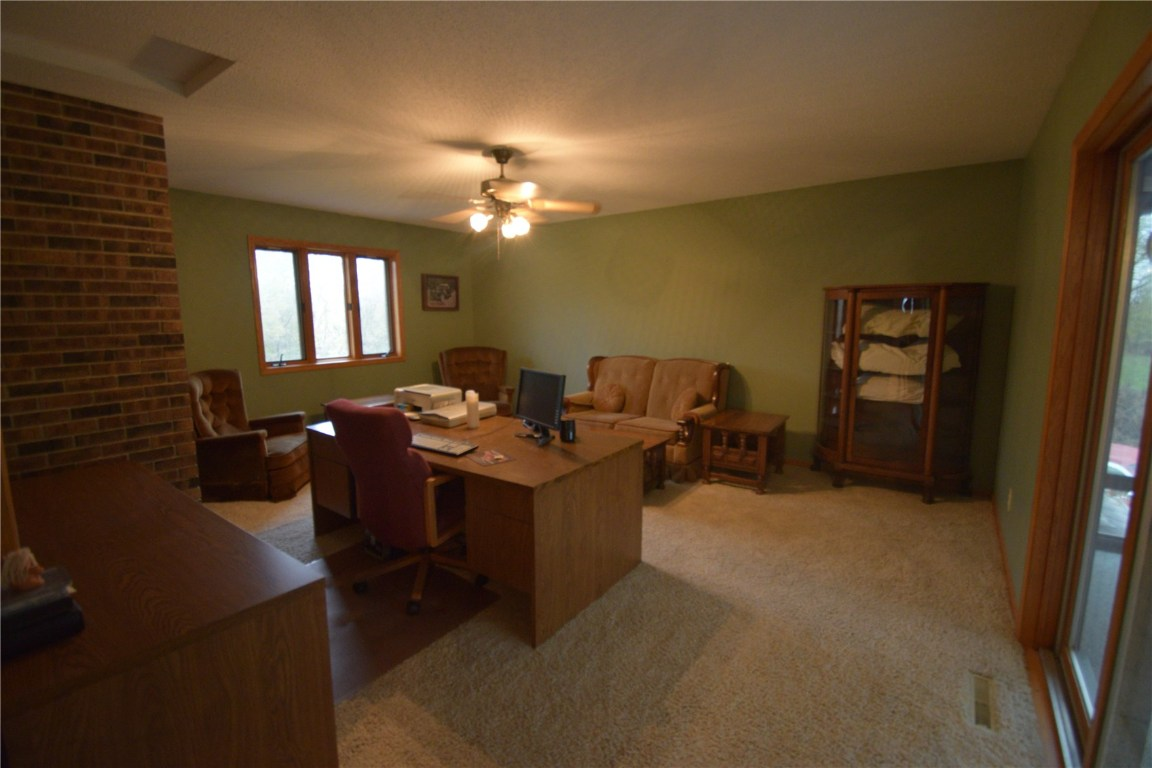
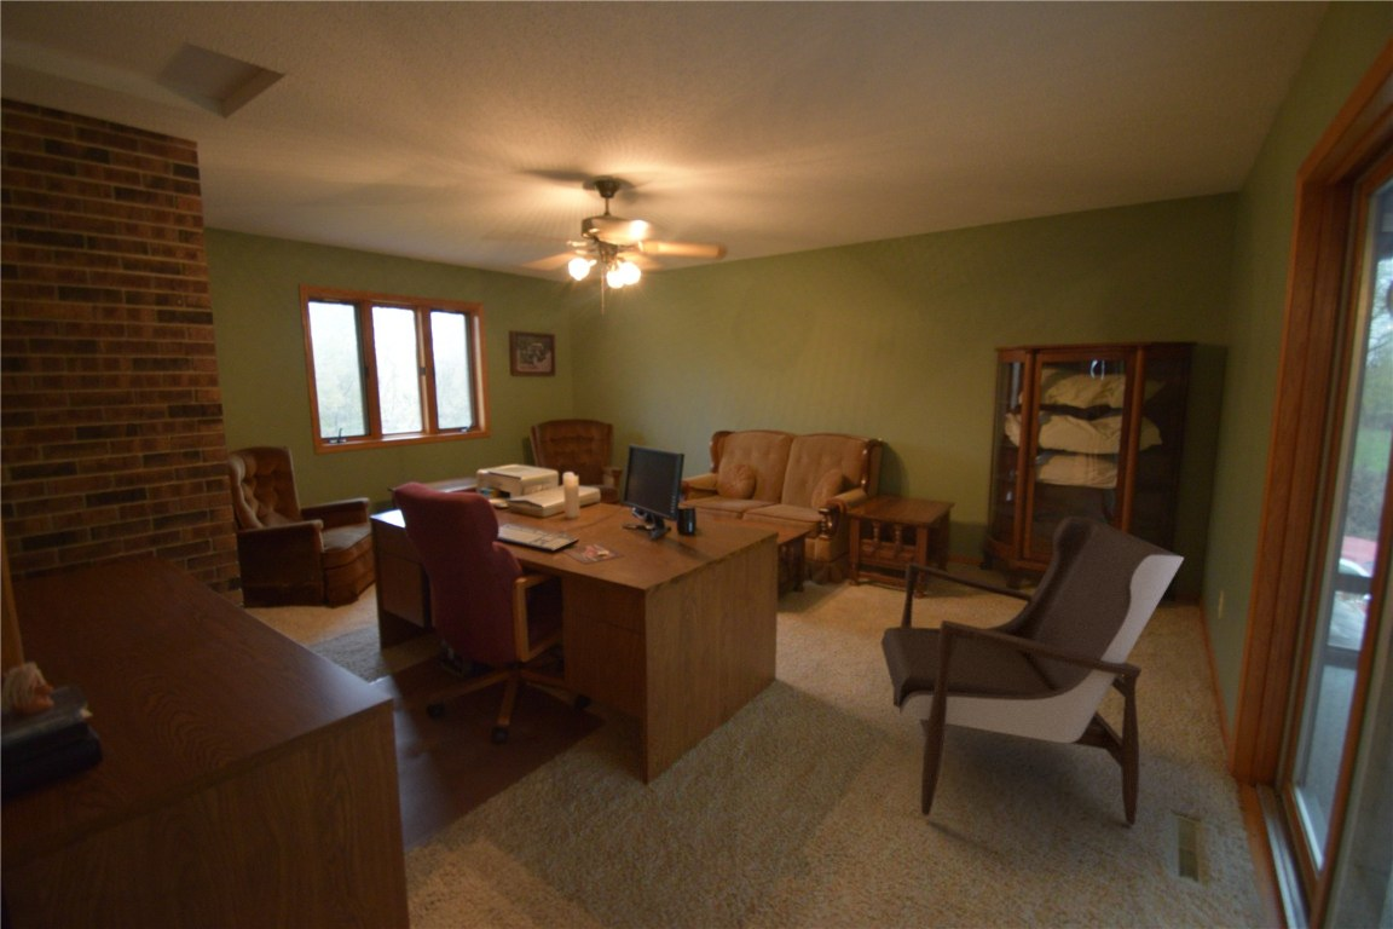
+ armchair [879,515,1185,826]
